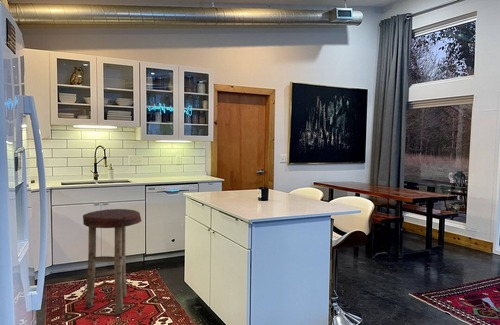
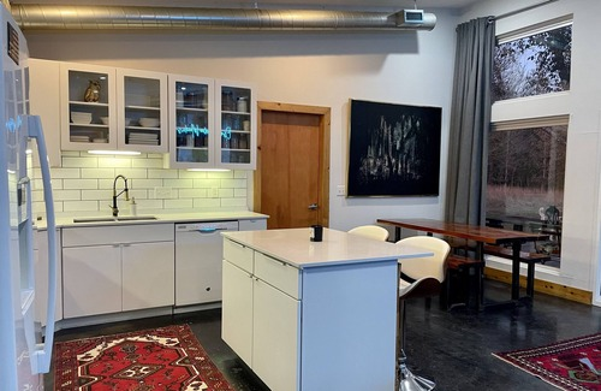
- stool [82,208,142,315]
